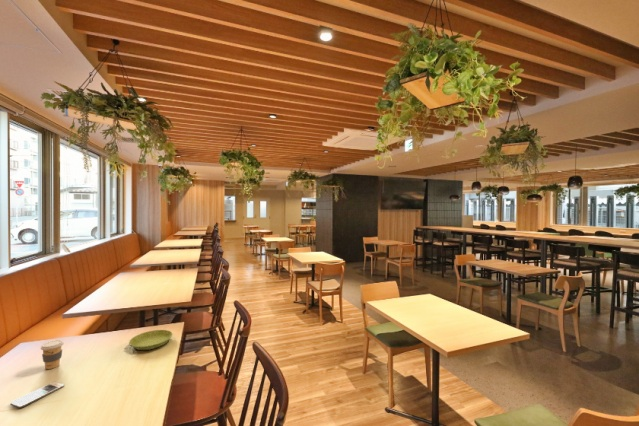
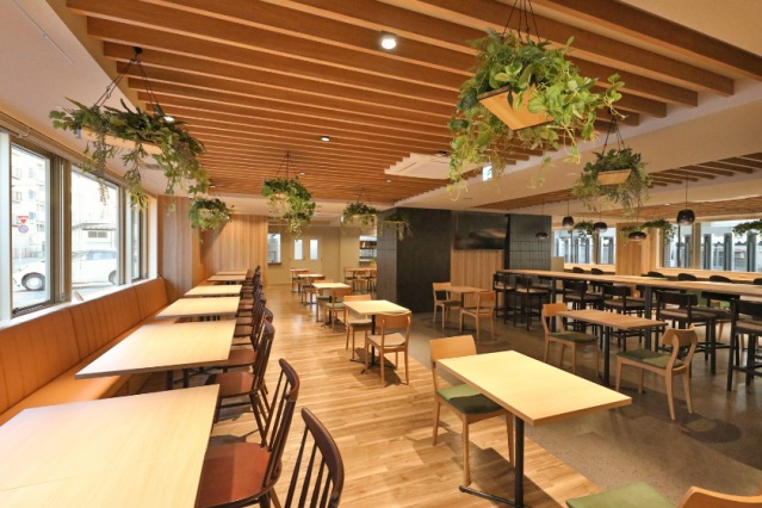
- coffee cup [40,339,65,370]
- saucer [128,329,173,351]
- smartphone [9,381,65,409]
